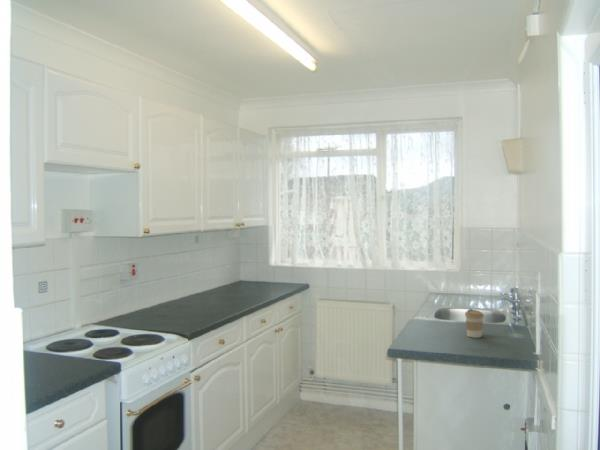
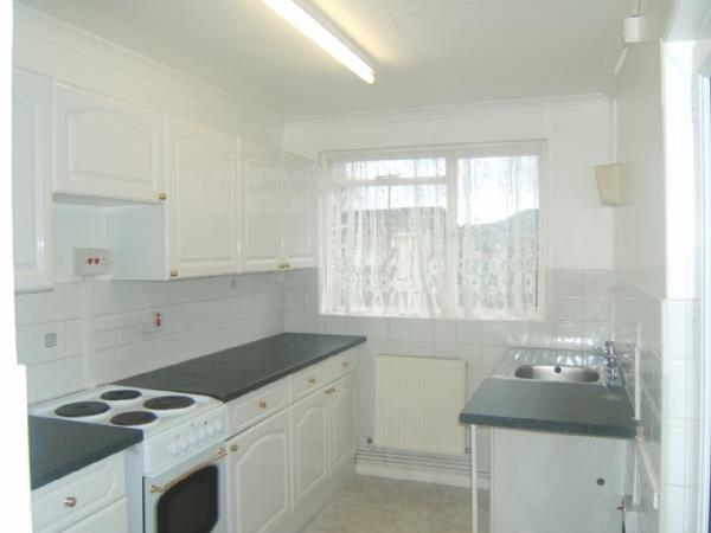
- coffee cup [464,309,485,339]
